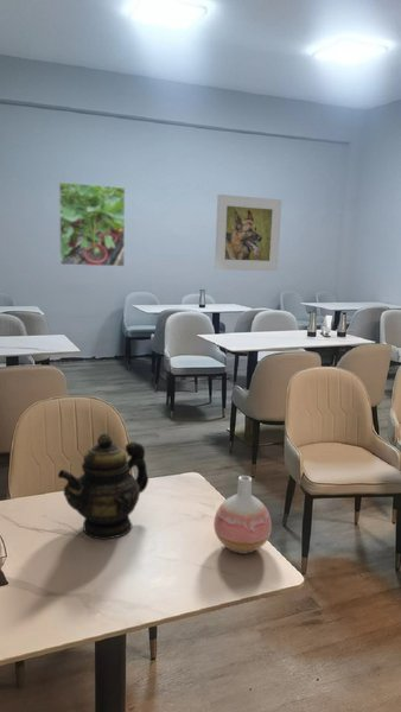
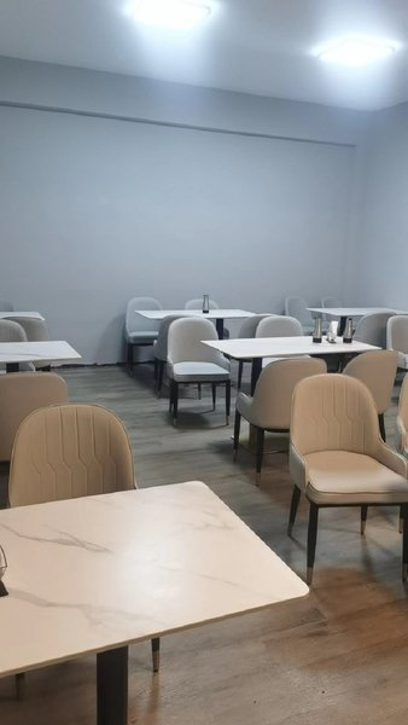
- vase [212,475,273,555]
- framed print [214,193,282,272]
- teapot [57,432,149,541]
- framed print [58,182,126,267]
